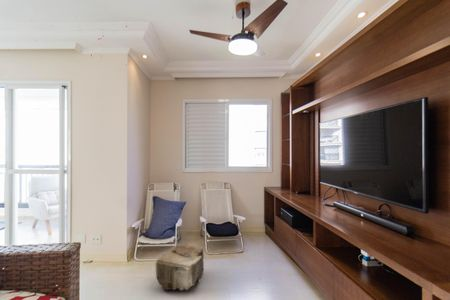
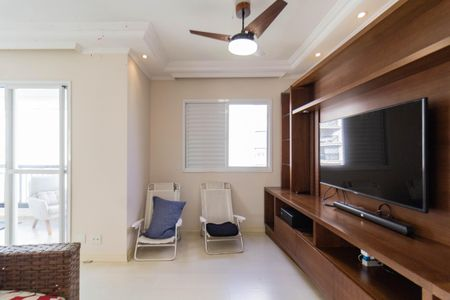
- pouf [154,243,205,292]
